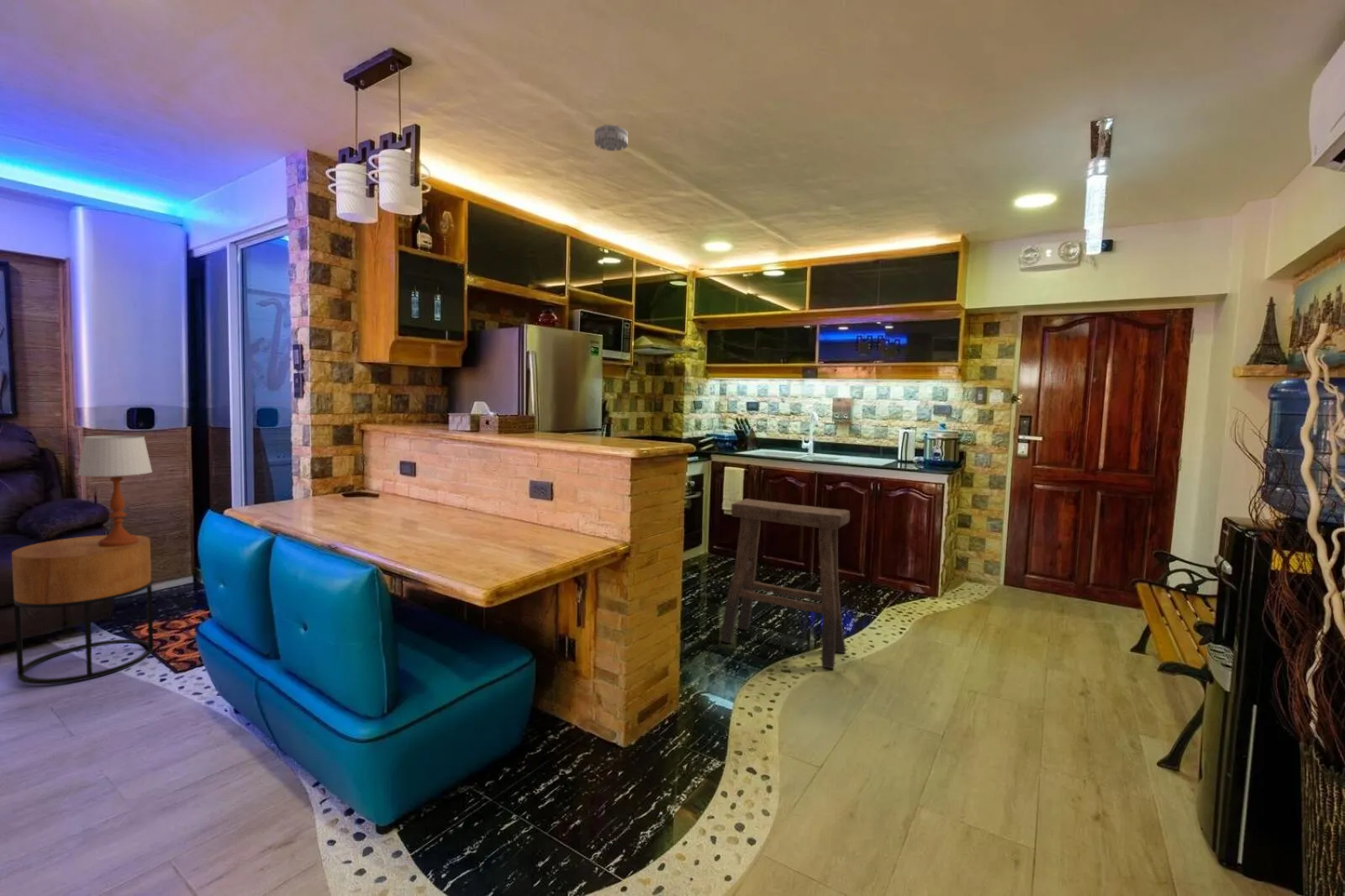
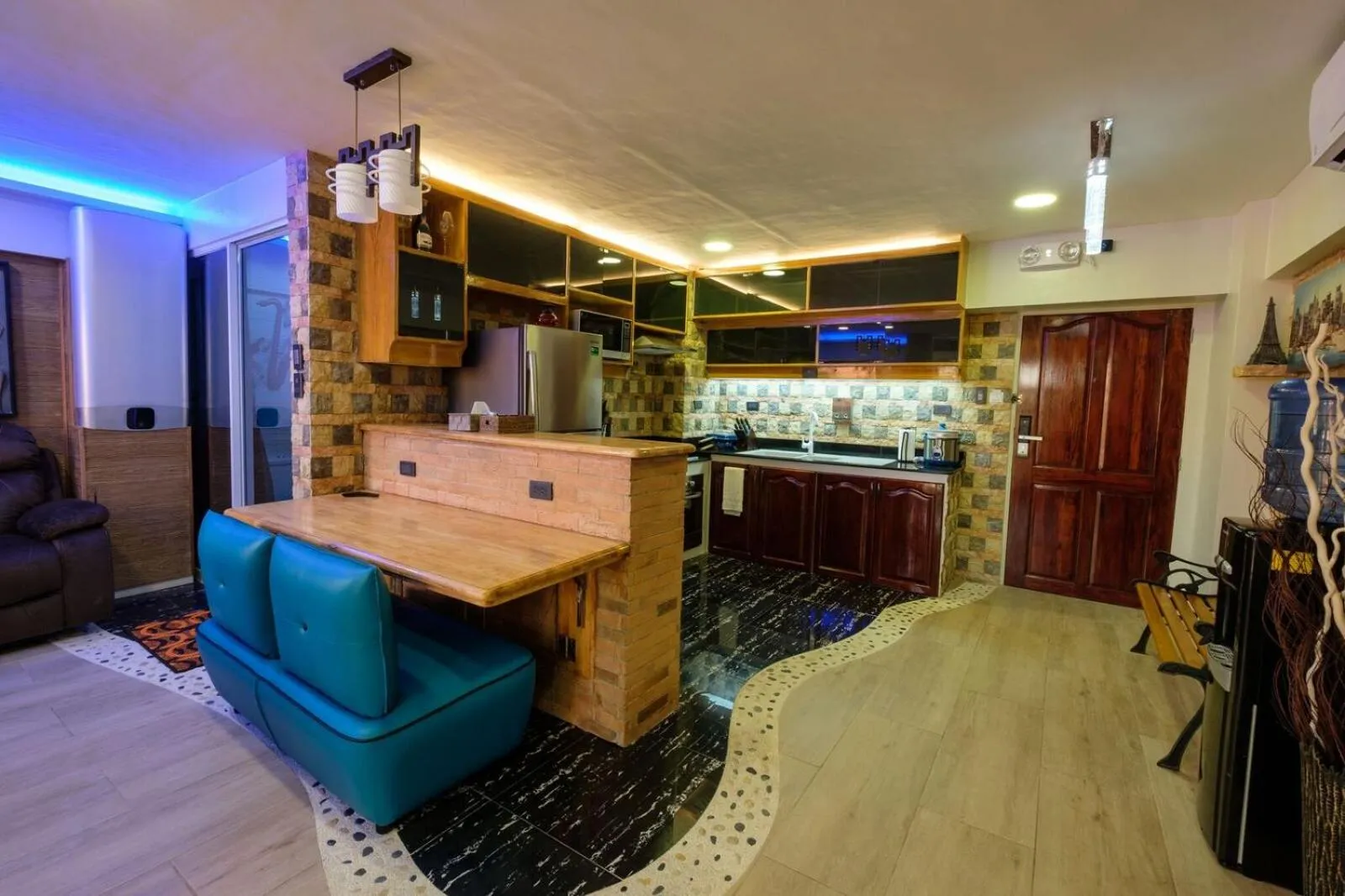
- table lamp [76,435,153,546]
- side table [11,534,155,685]
- smoke detector [593,124,629,152]
- stool [720,498,851,670]
